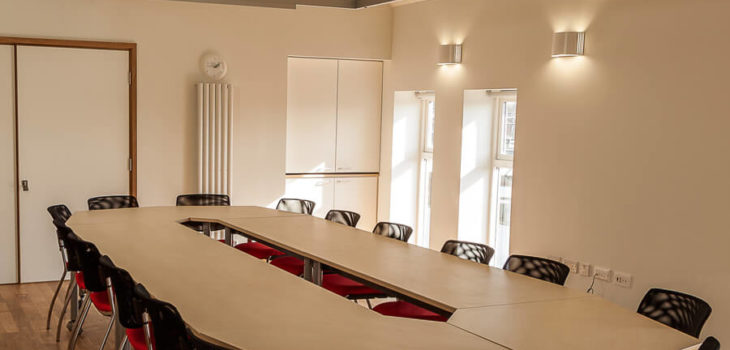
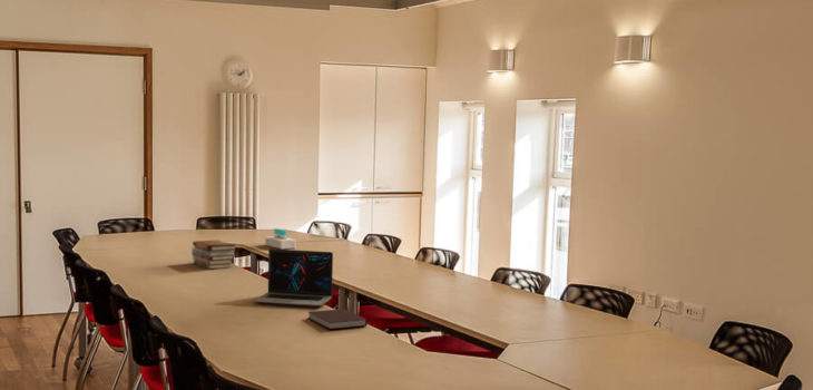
+ notebook [307,308,369,330]
+ book stack [190,240,237,270]
+ tissue box [264,227,296,250]
+ laptop [253,247,334,308]
